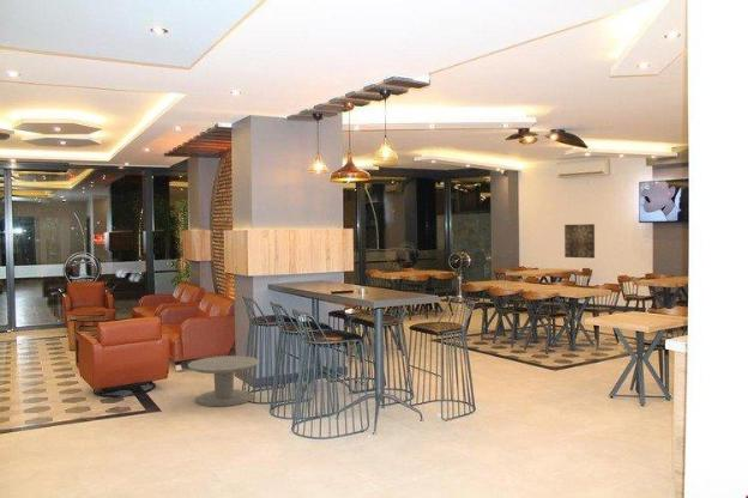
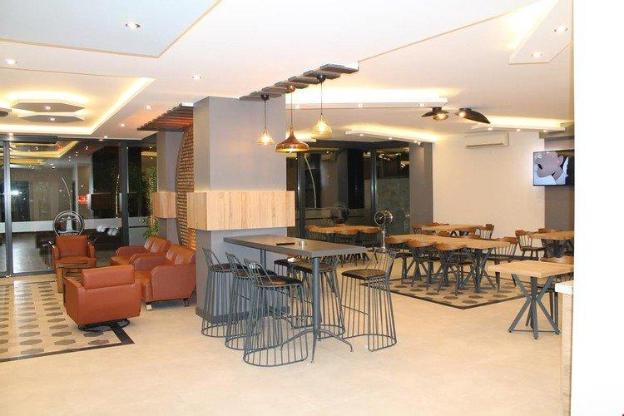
- side table [187,354,261,407]
- wall art [563,223,596,260]
